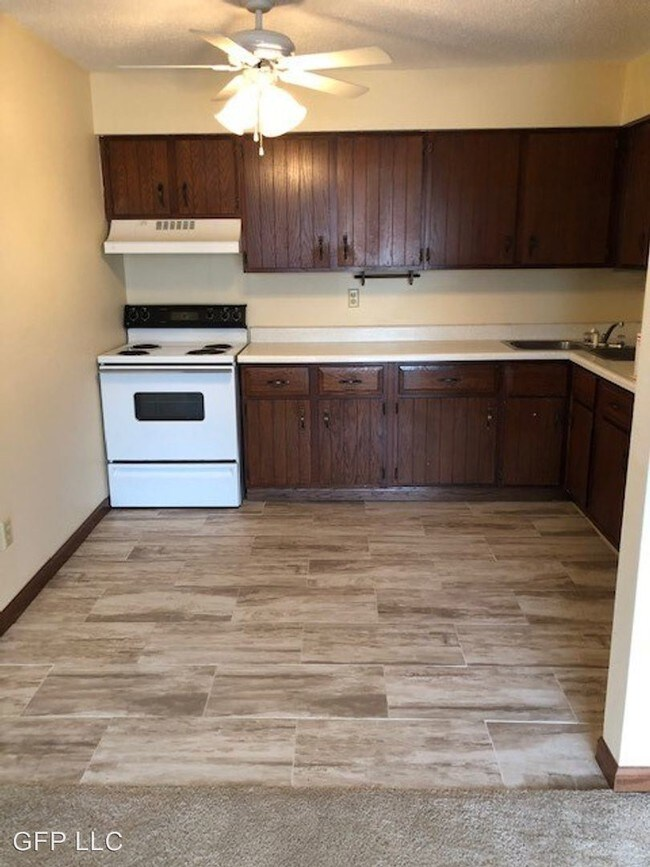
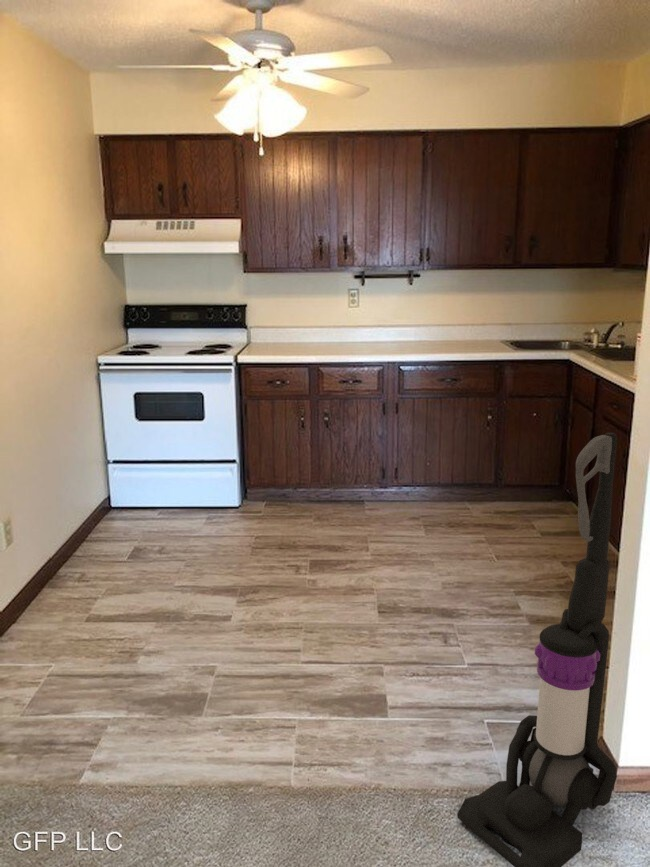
+ vacuum cleaner [456,432,618,867]
